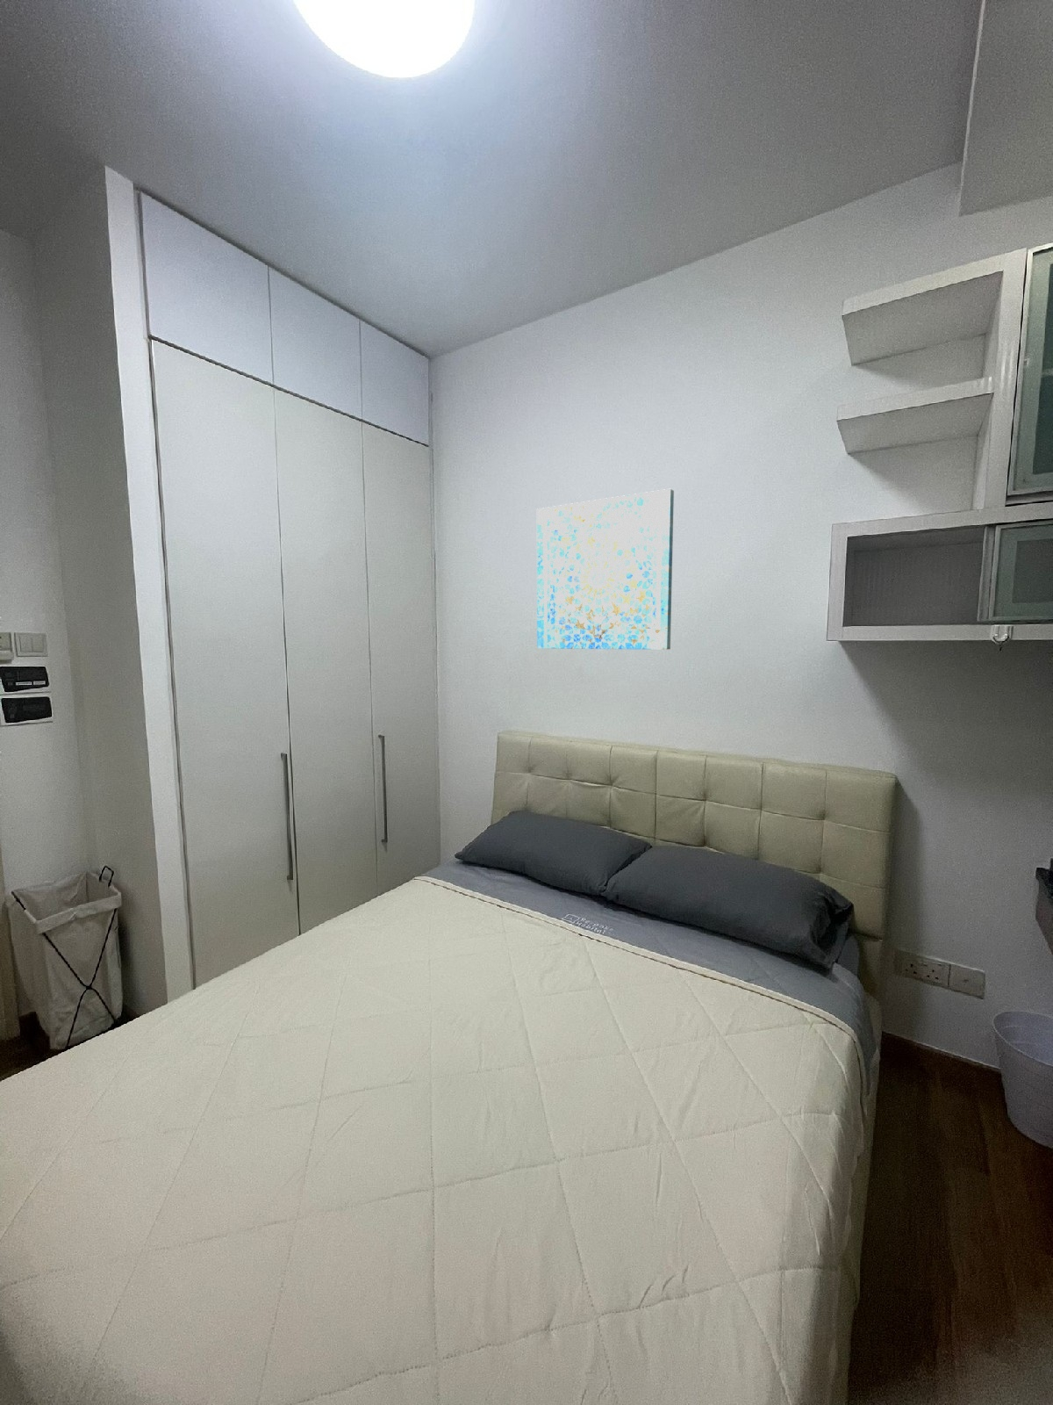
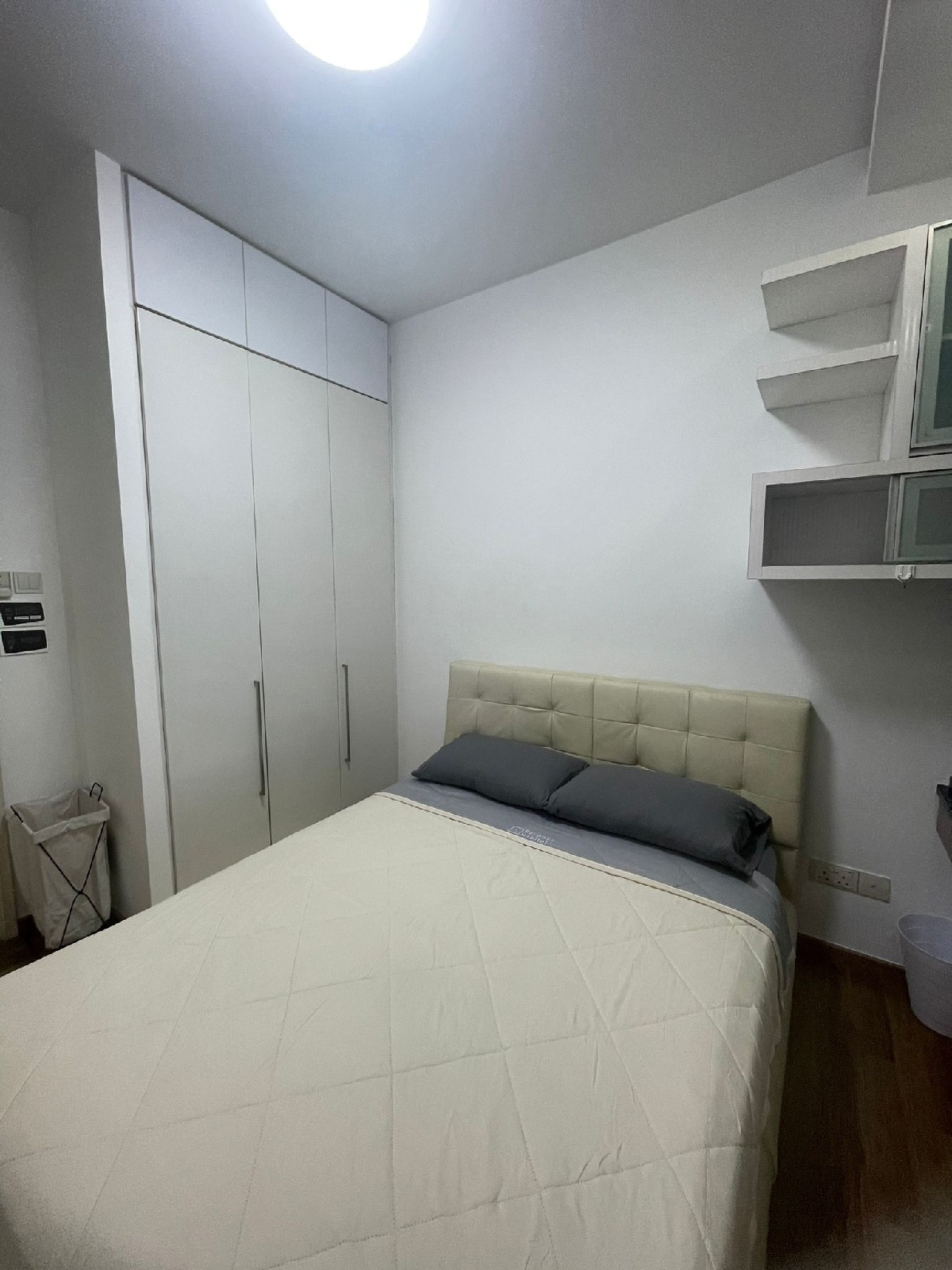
- wall art [536,488,675,651]
